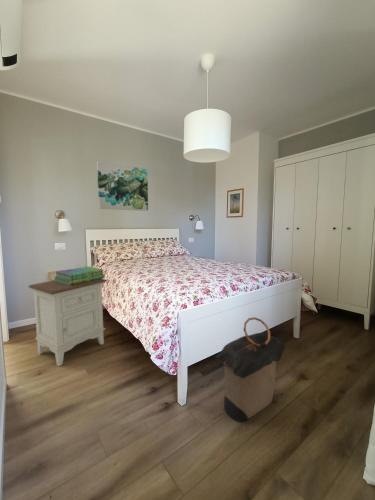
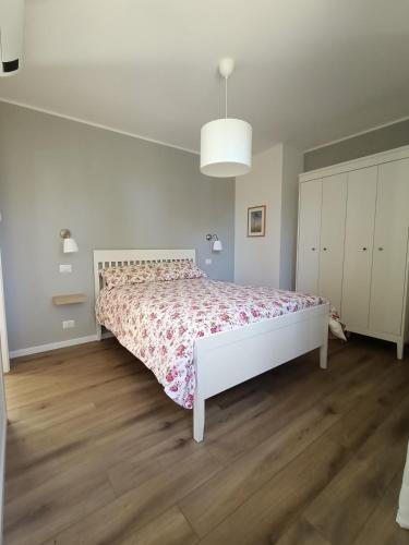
- laundry hamper [214,316,287,423]
- stack of books [53,266,106,286]
- wall art [96,160,149,212]
- nightstand [27,278,108,367]
